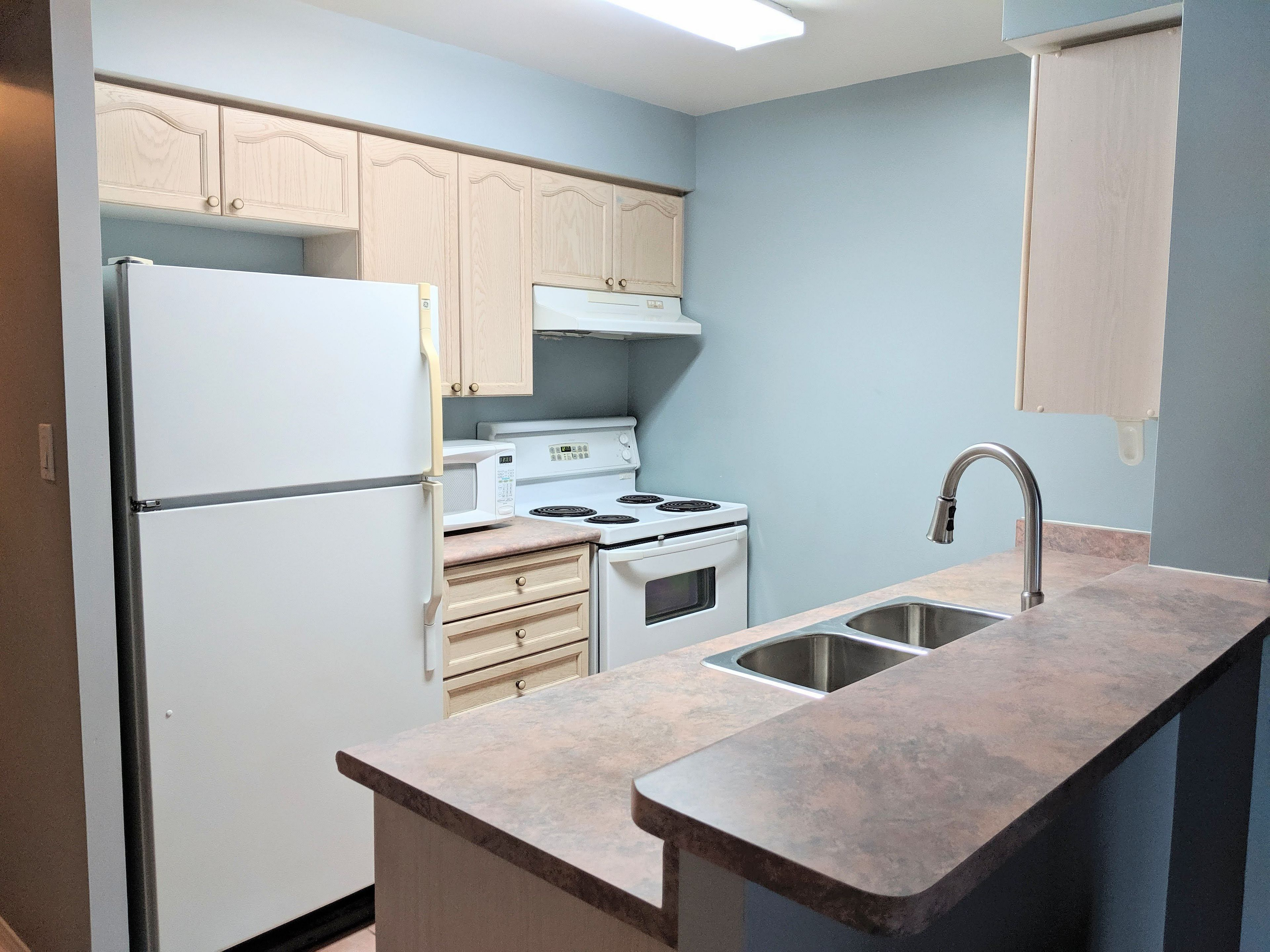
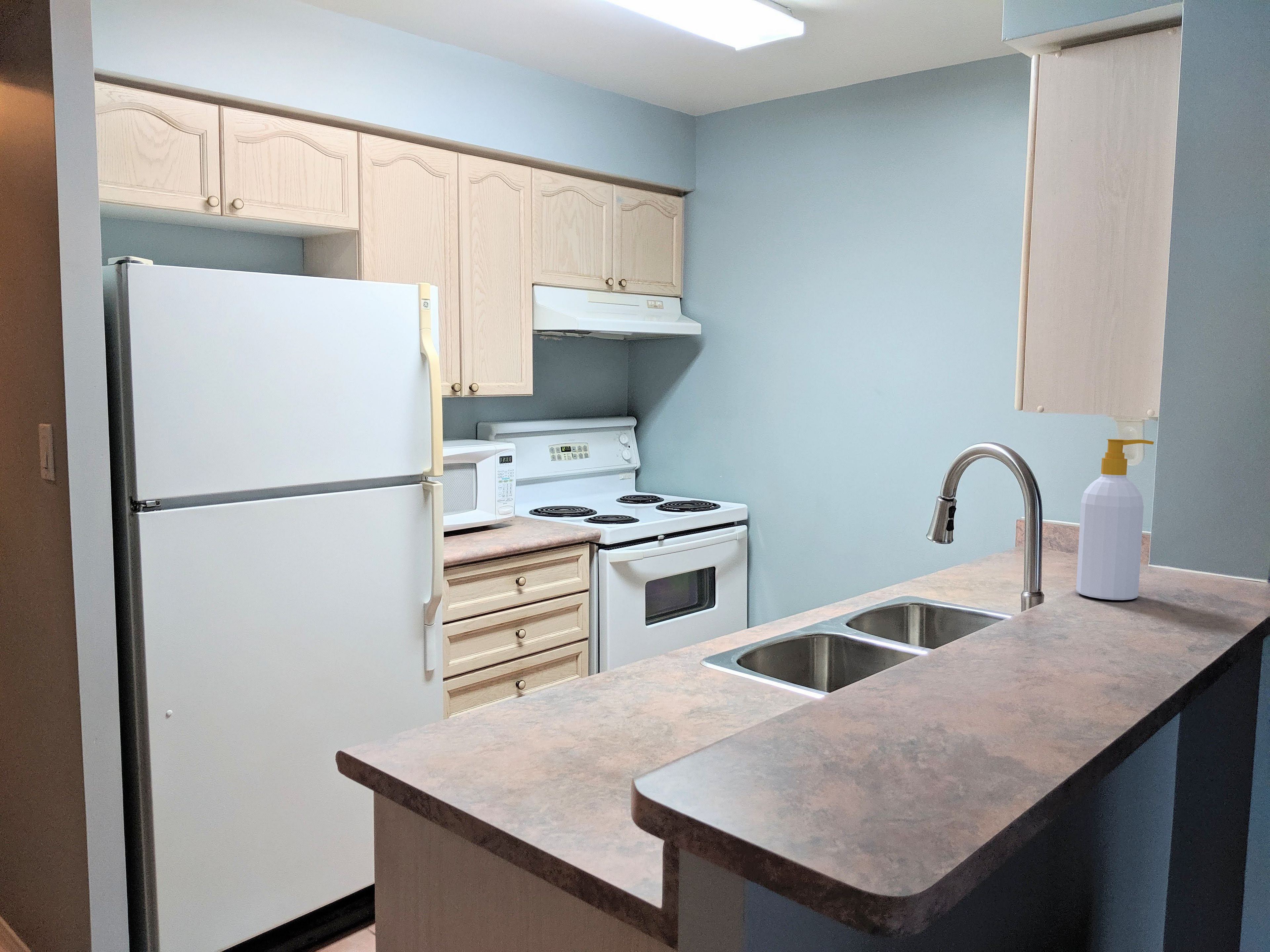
+ soap bottle [1076,439,1154,601]
